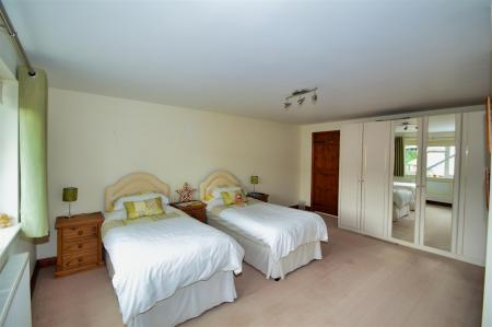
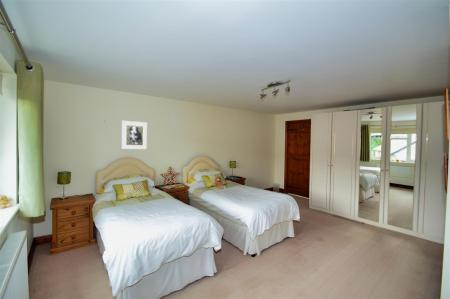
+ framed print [121,120,148,150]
